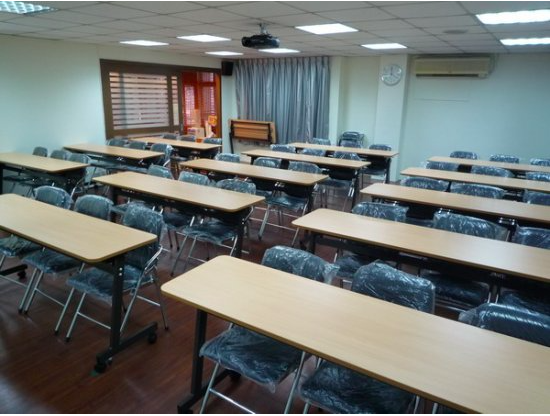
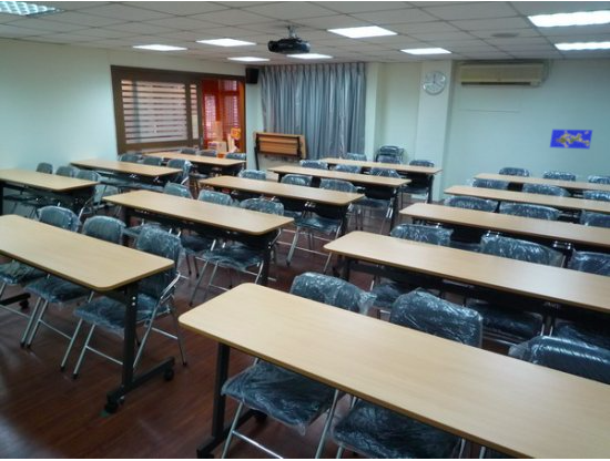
+ world map [549,129,593,150]
